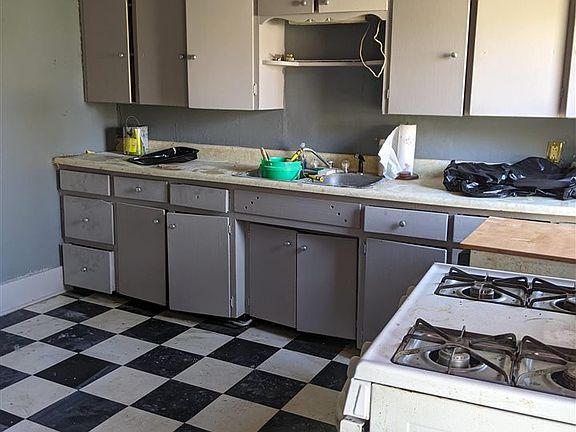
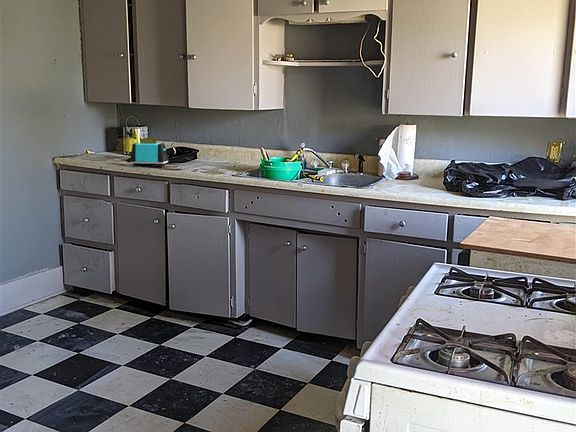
+ toaster [129,137,169,168]
